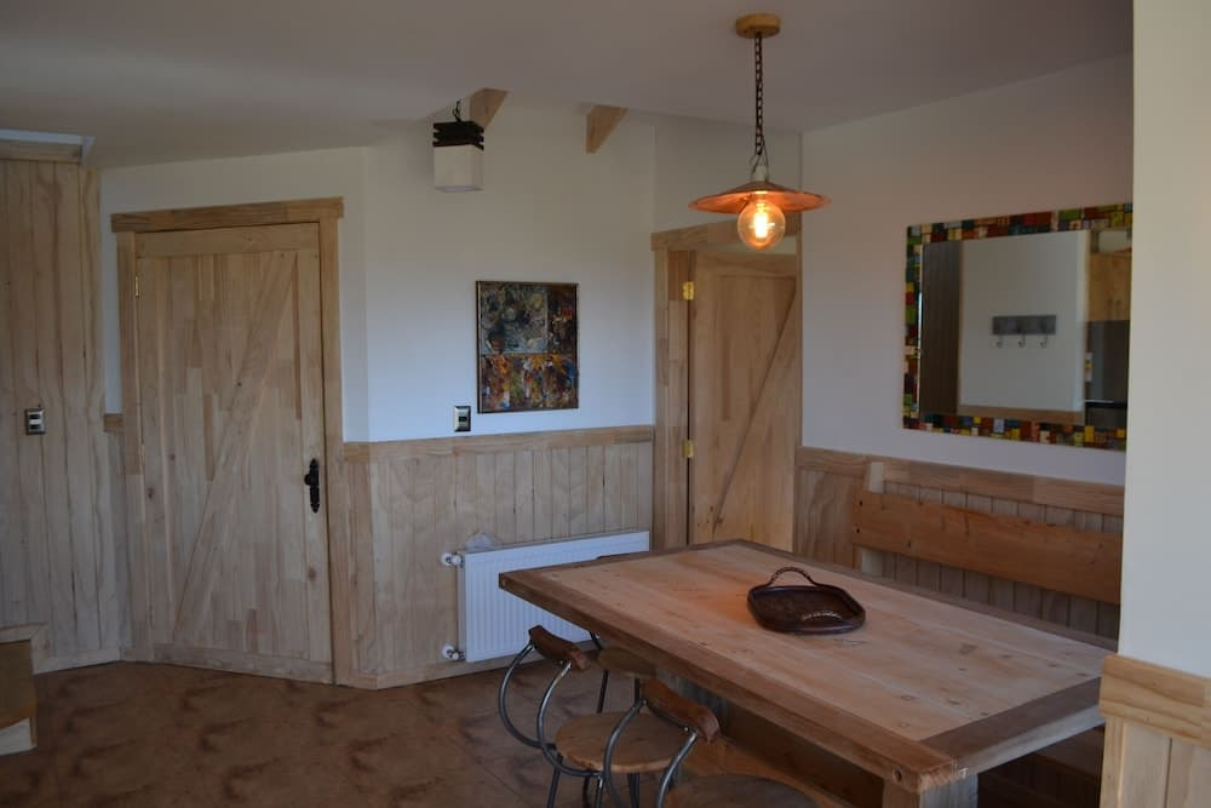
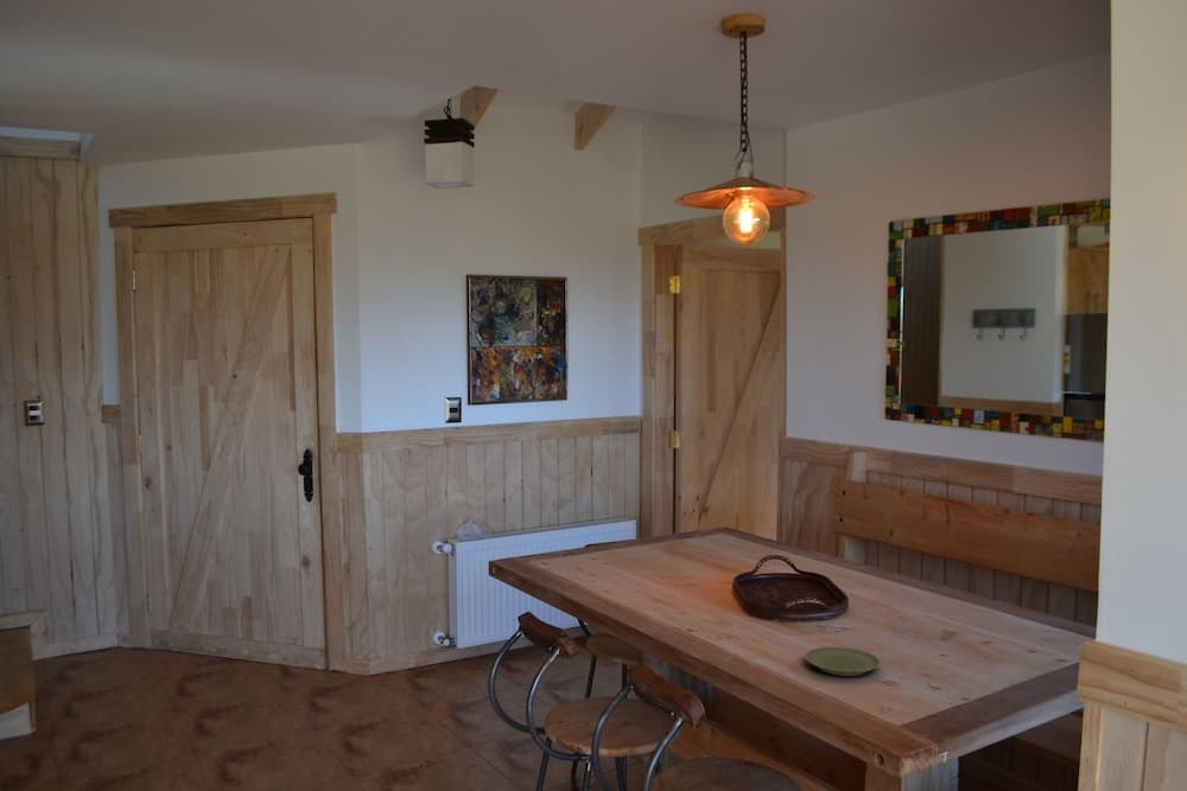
+ plate [804,645,882,677]
